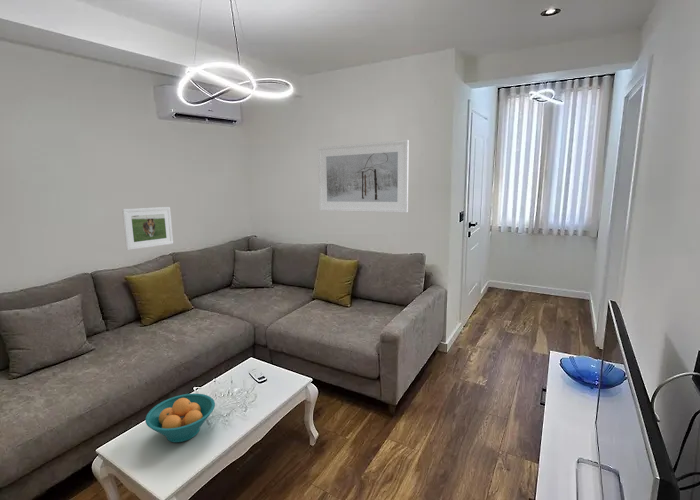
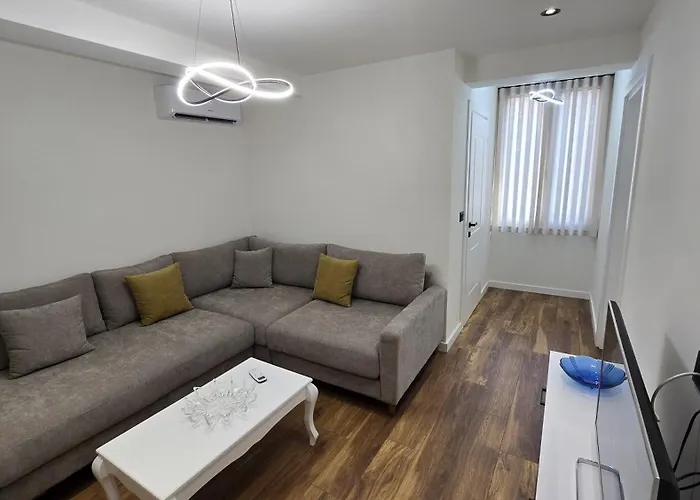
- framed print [317,139,410,214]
- fruit bowl [144,393,216,443]
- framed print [121,206,174,251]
